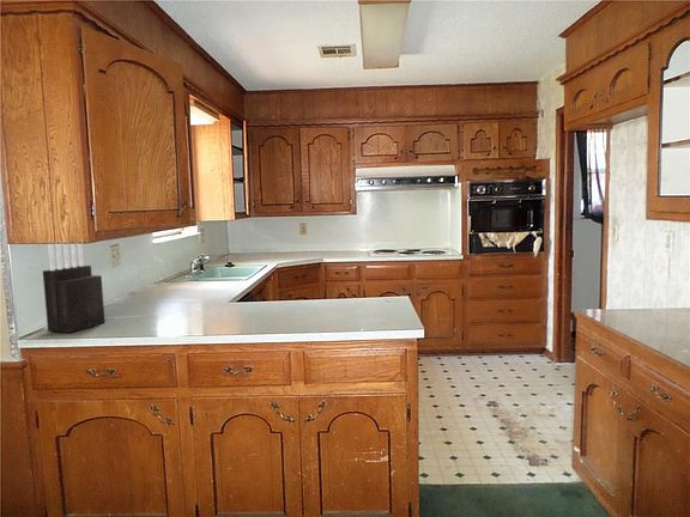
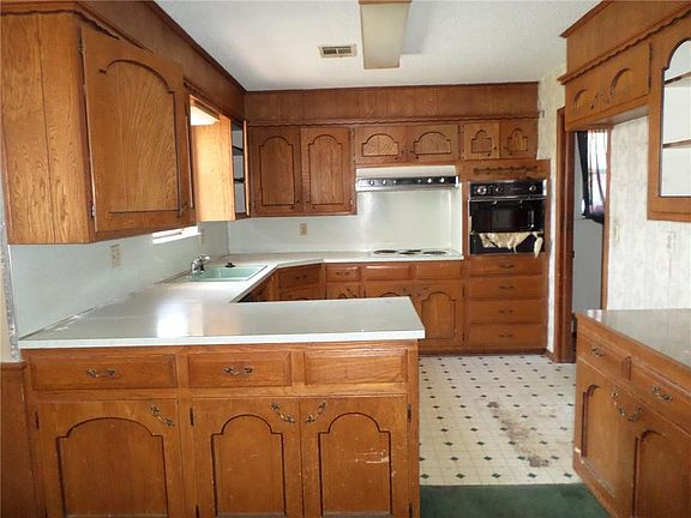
- knife block [42,243,107,334]
